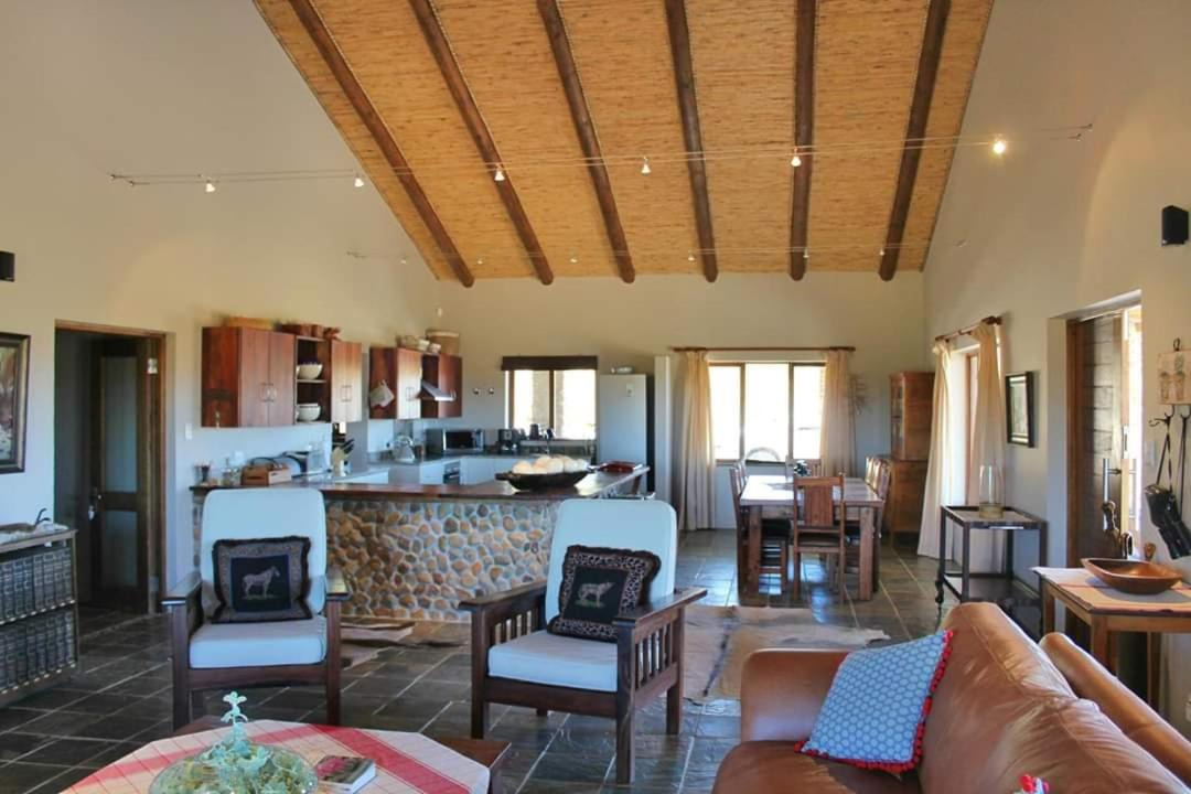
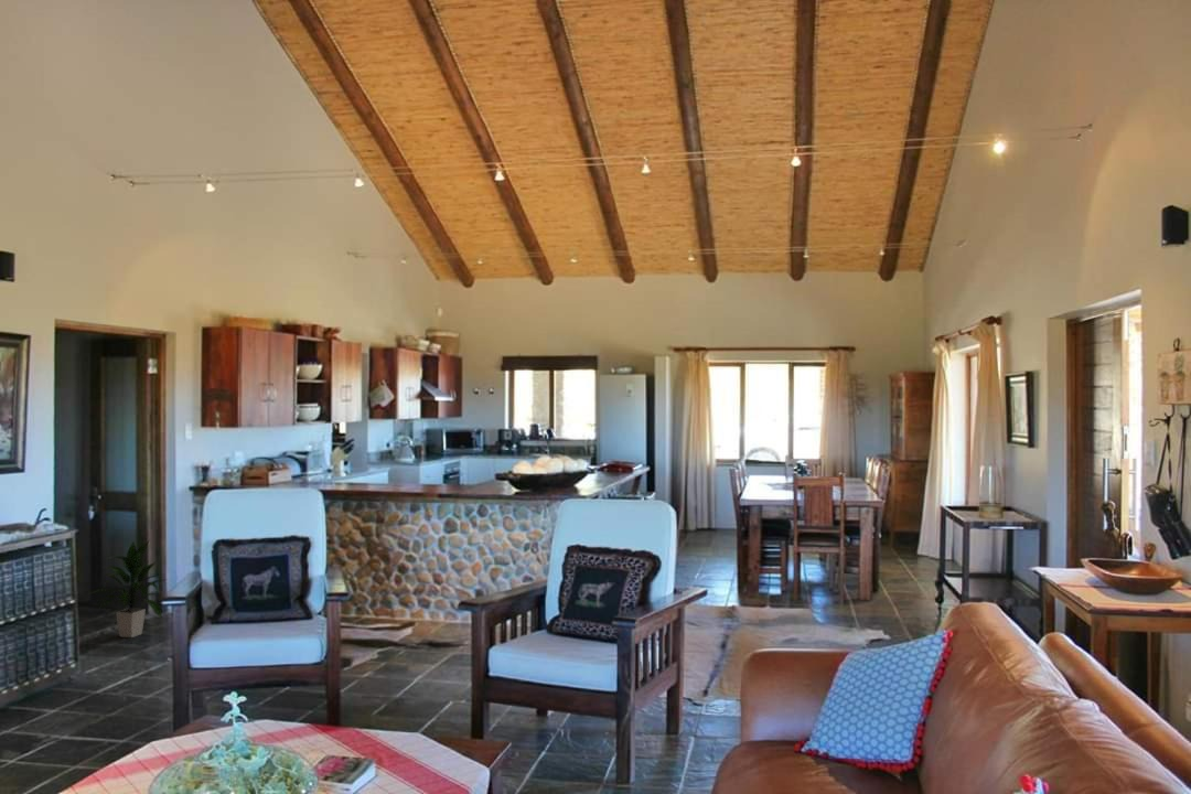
+ indoor plant [87,538,170,639]
